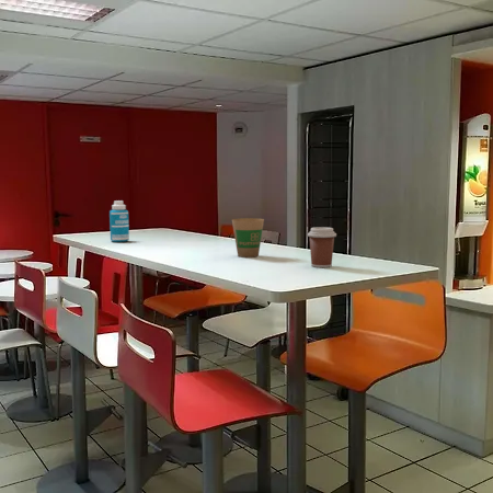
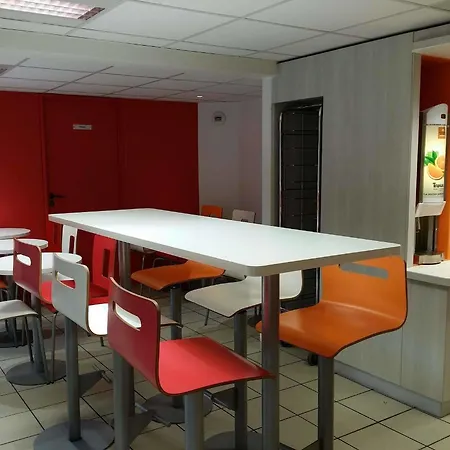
- coffee cup [307,226,337,268]
- bottle [108,199,130,243]
- paper cup [231,217,265,259]
